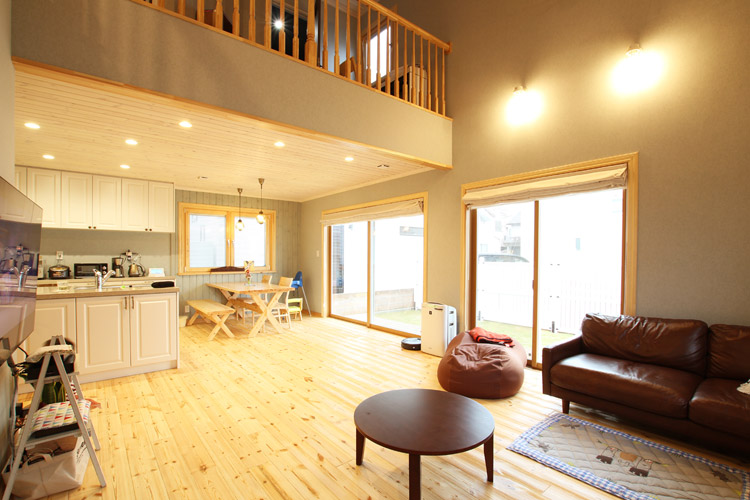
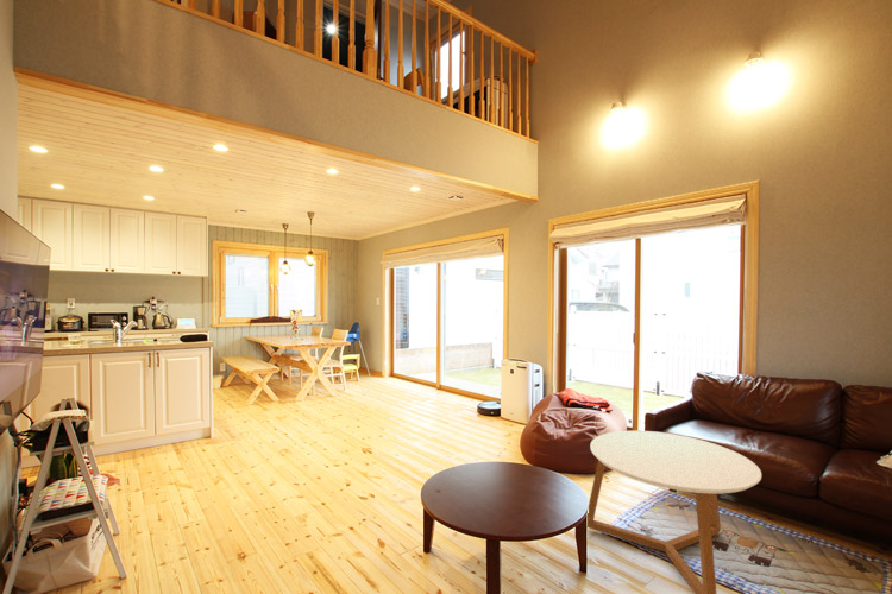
+ coffee table [586,430,762,594]
